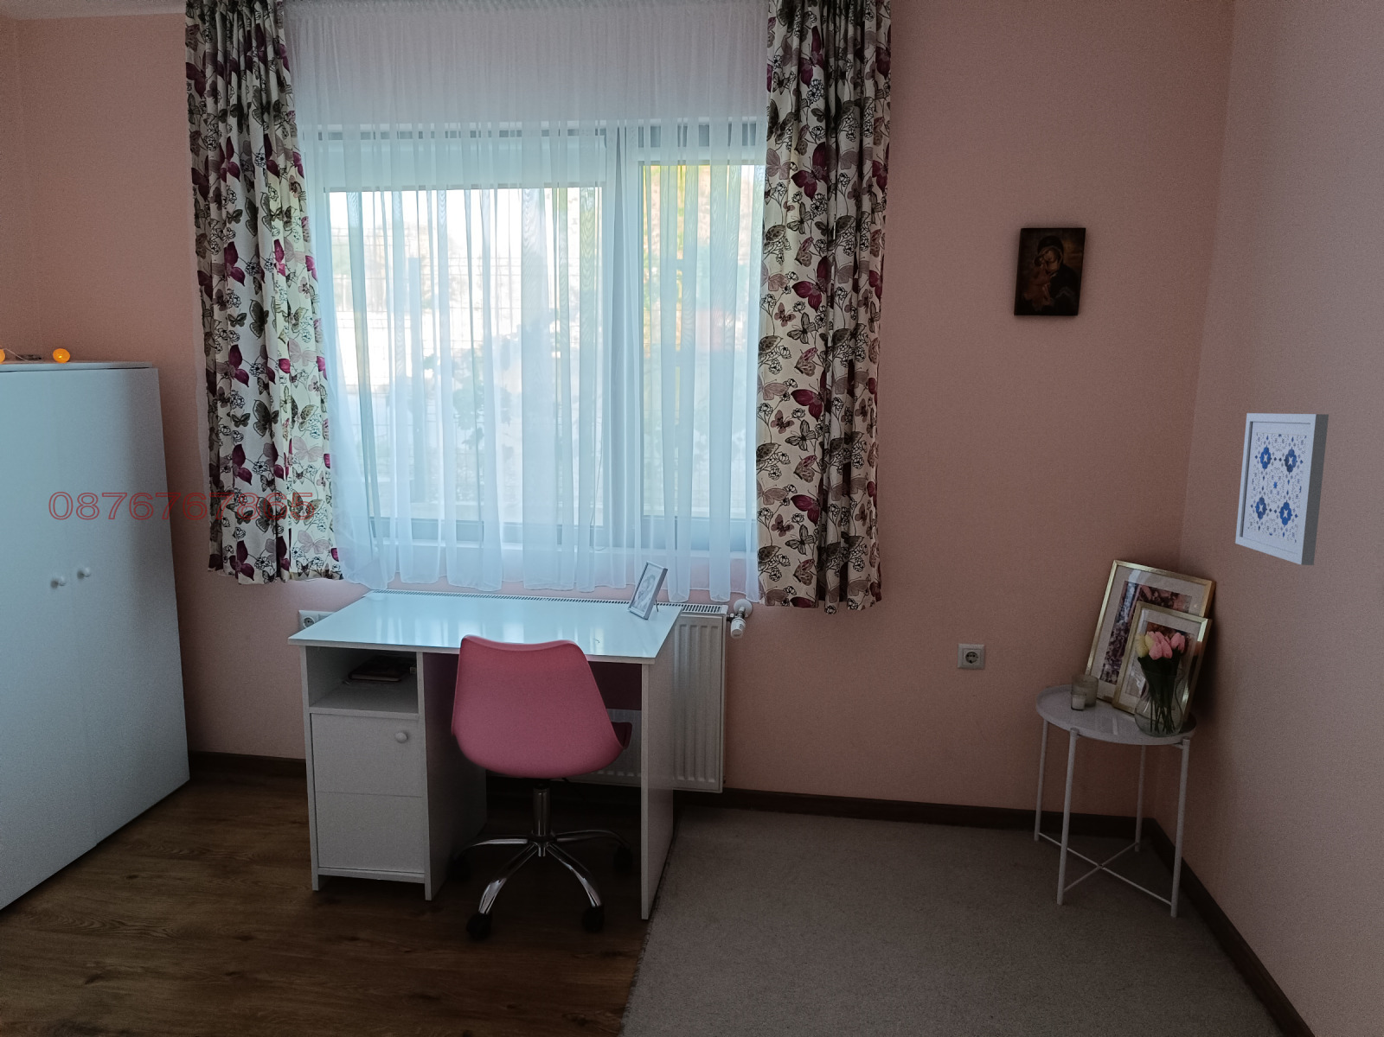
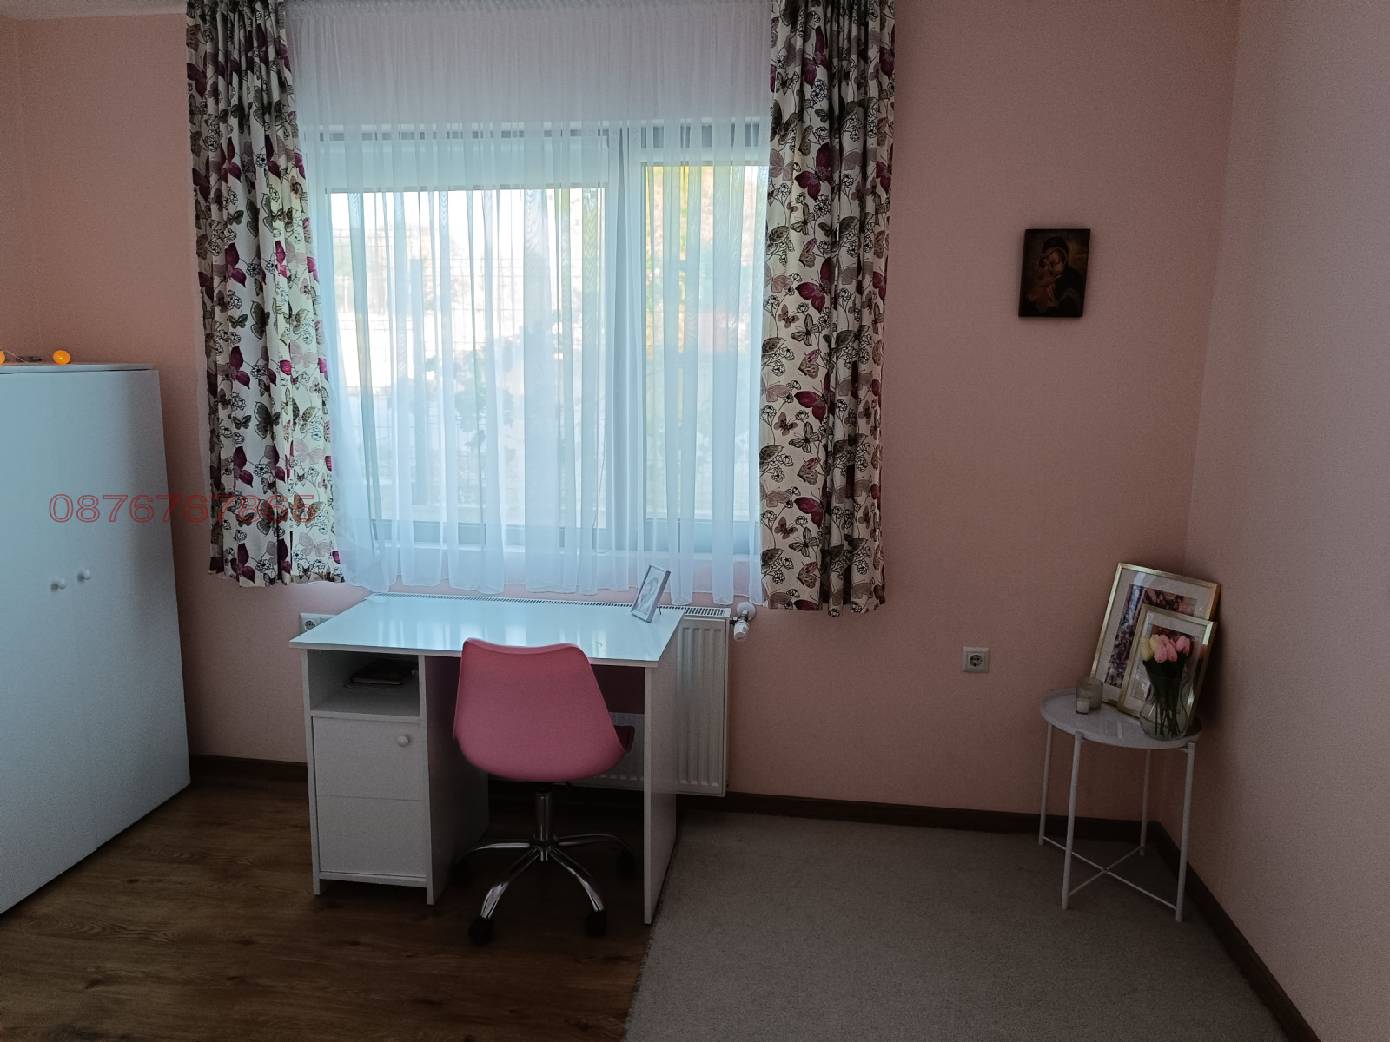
- wall art [1235,412,1330,566]
